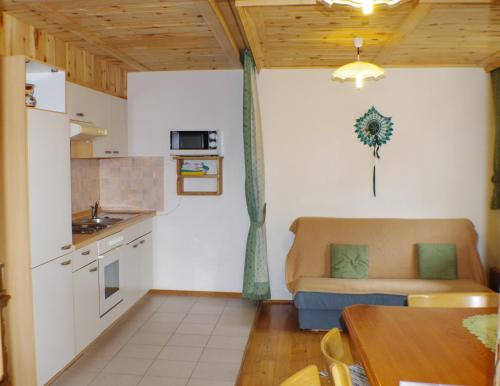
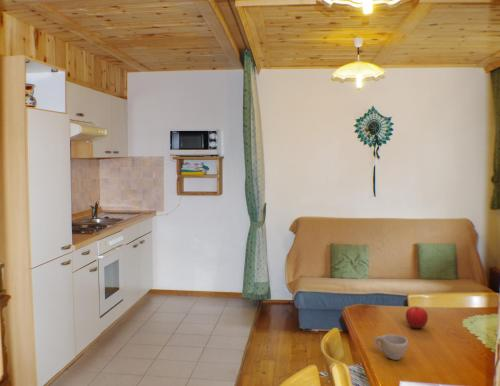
+ cup [373,333,409,361]
+ fruit [405,306,429,329]
